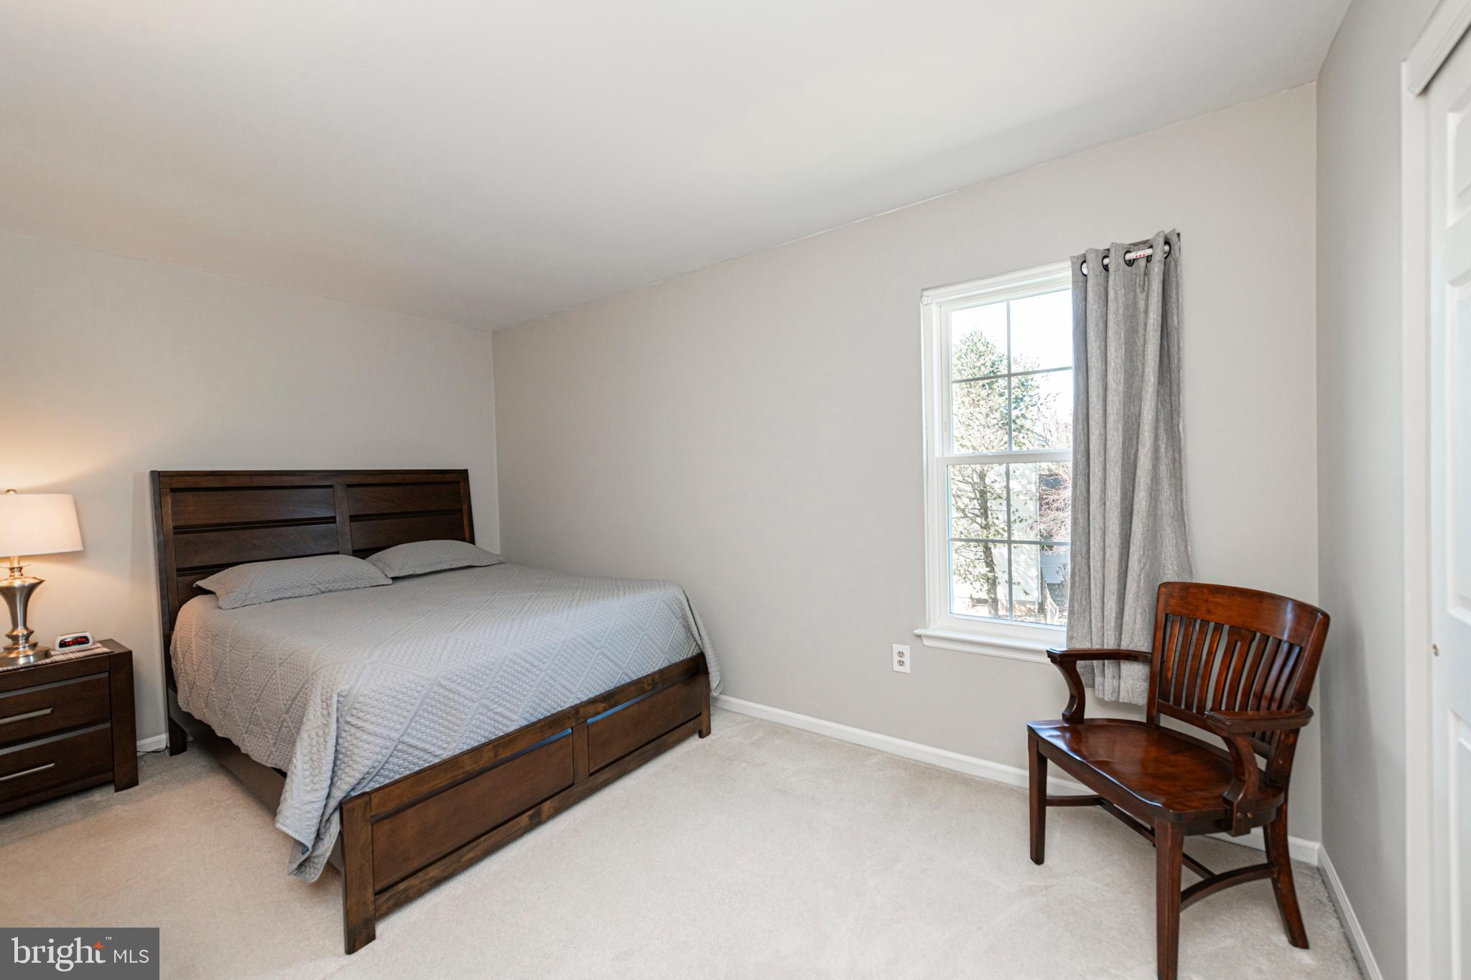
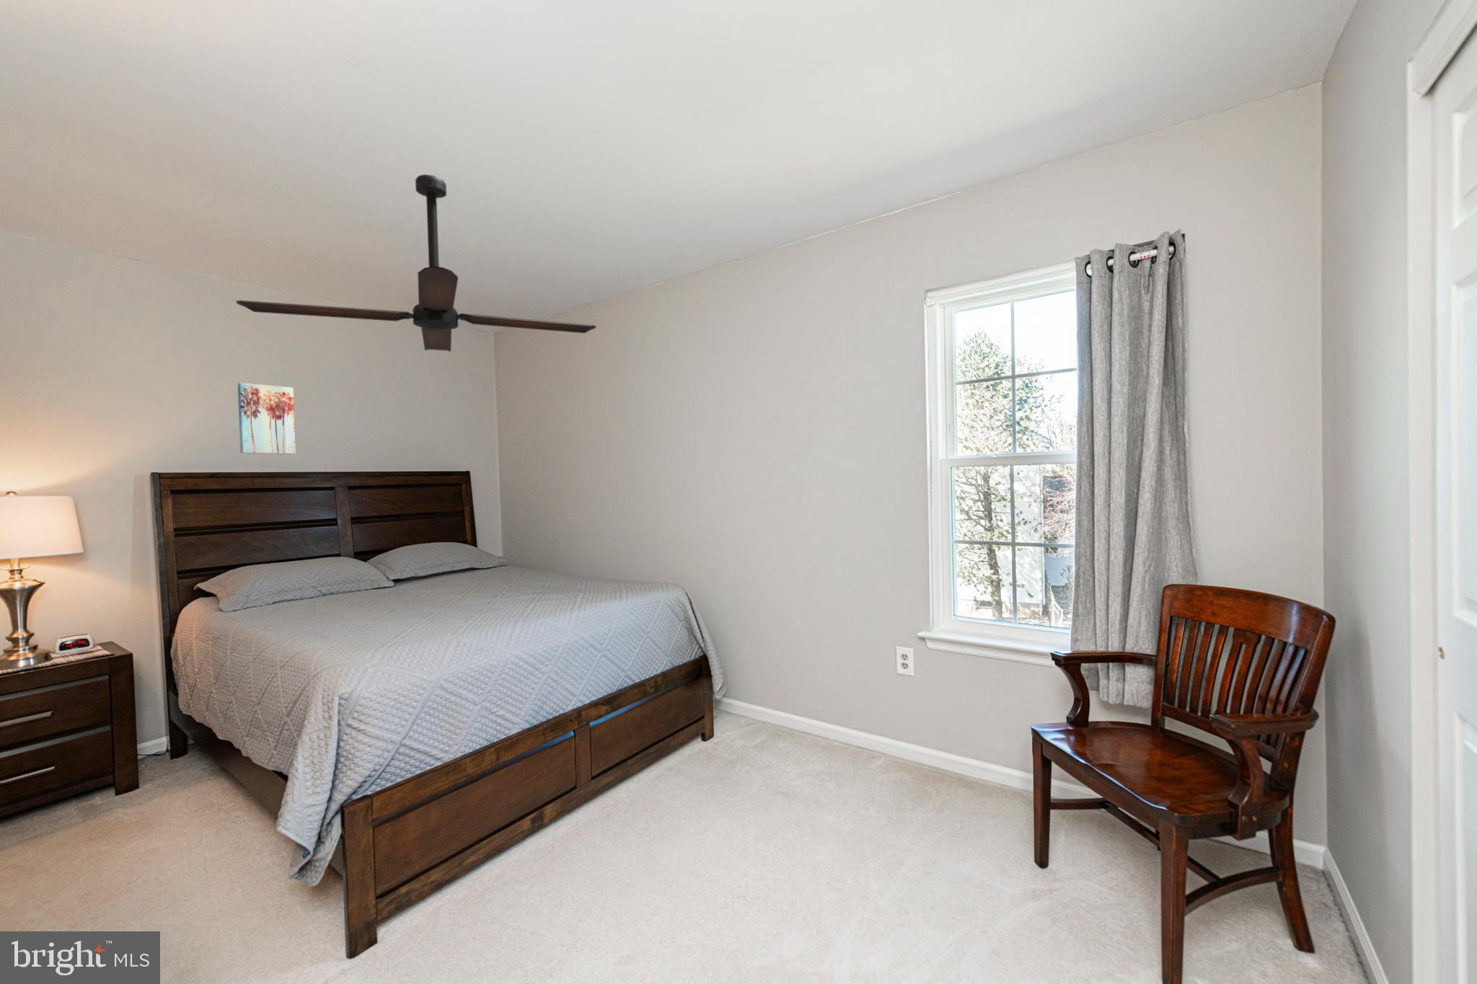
+ ceiling fan [235,174,597,353]
+ wall art [236,382,296,455]
